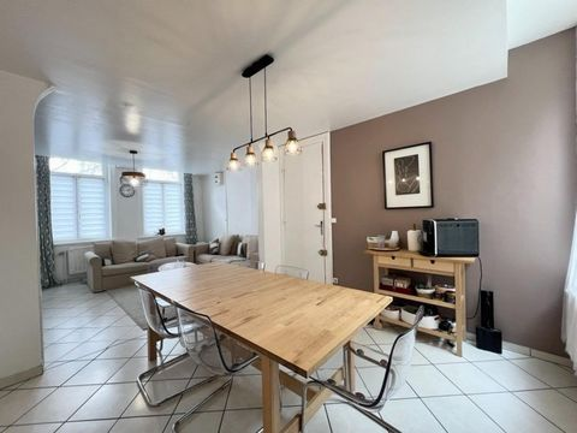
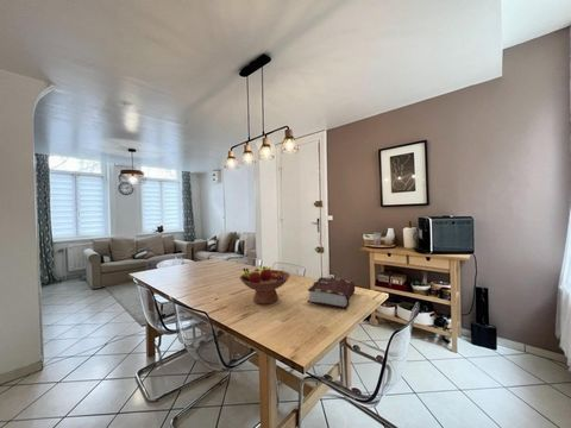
+ fruit bowl [239,265,291,306]
+ book [306,276,356,310]
